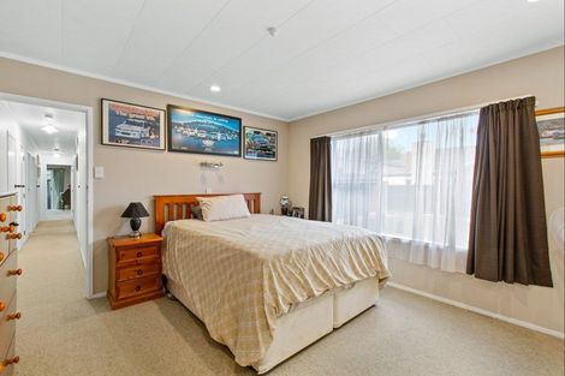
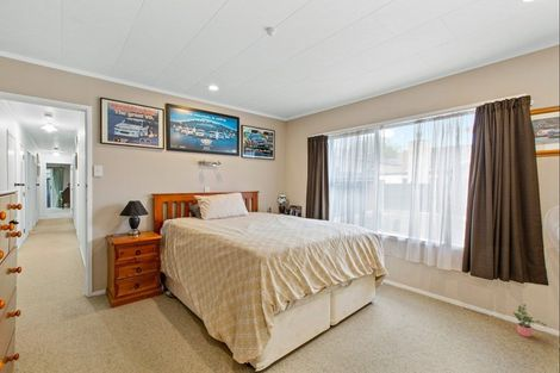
+ potted plant [512,303,547,338]
